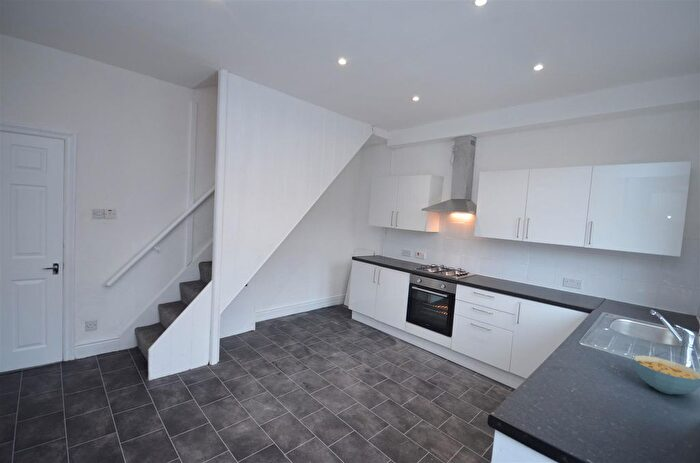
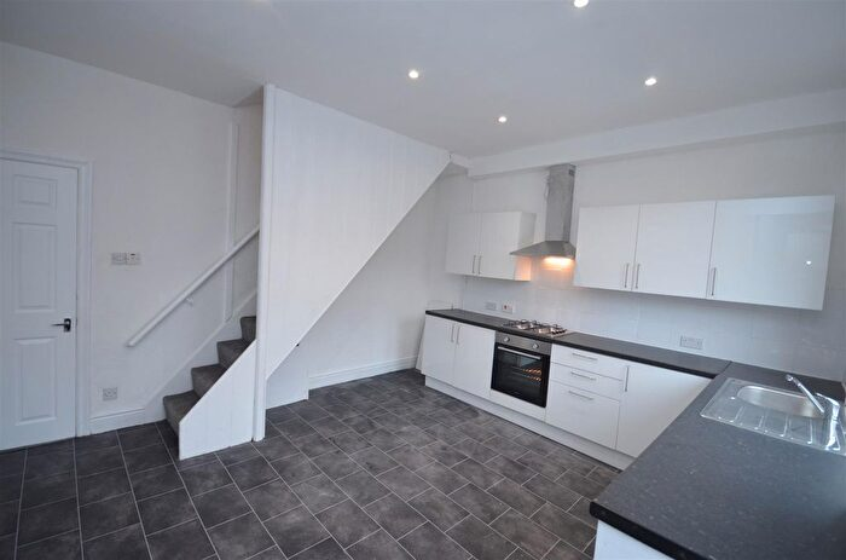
- cereal bowl [632,354,700,395]
